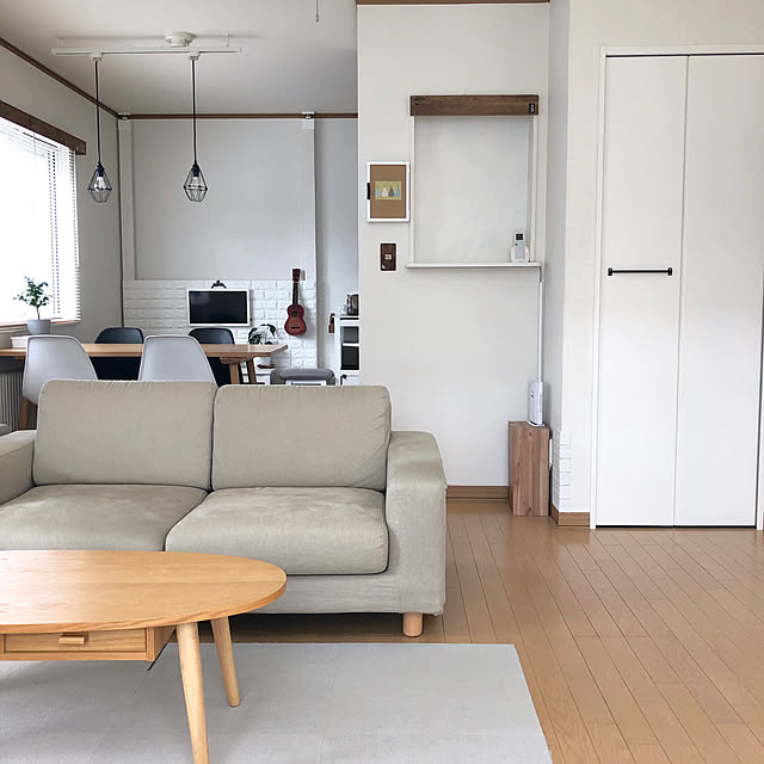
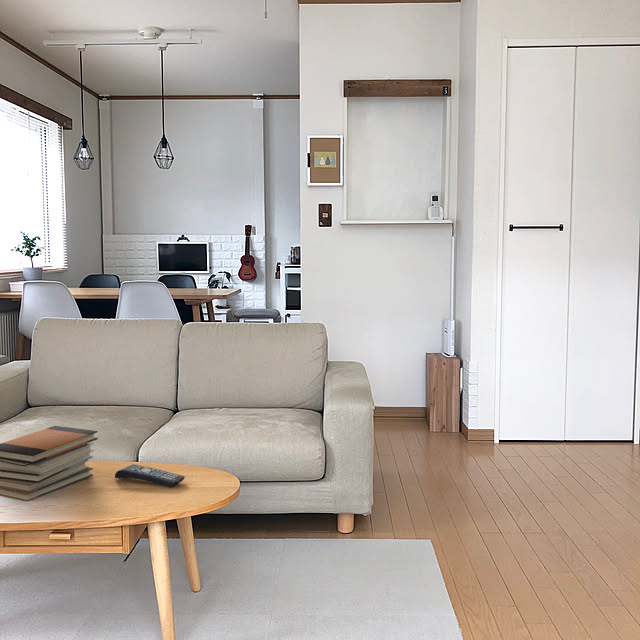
+ book stack [0,425,99,502]
+ remote control [114,463,186,488]
